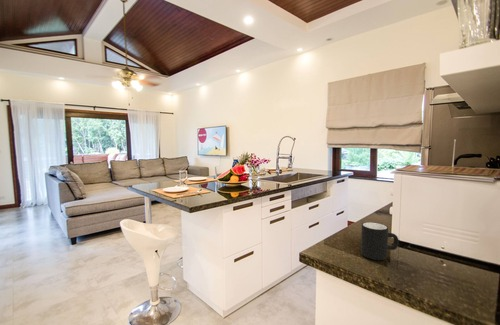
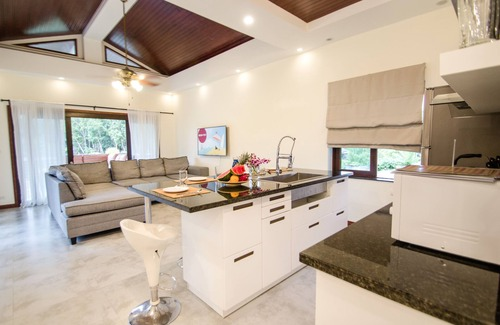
- mug [360,221,400,261]
